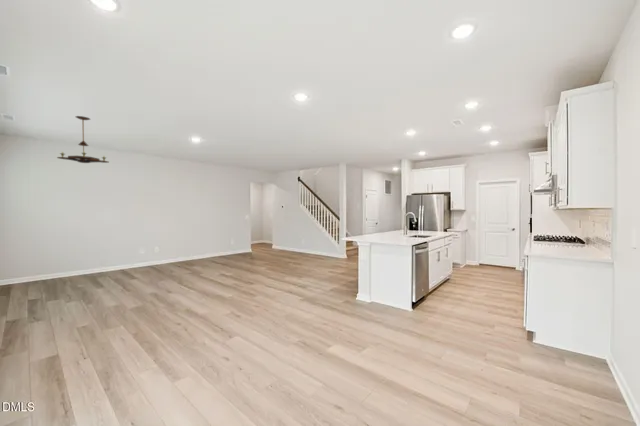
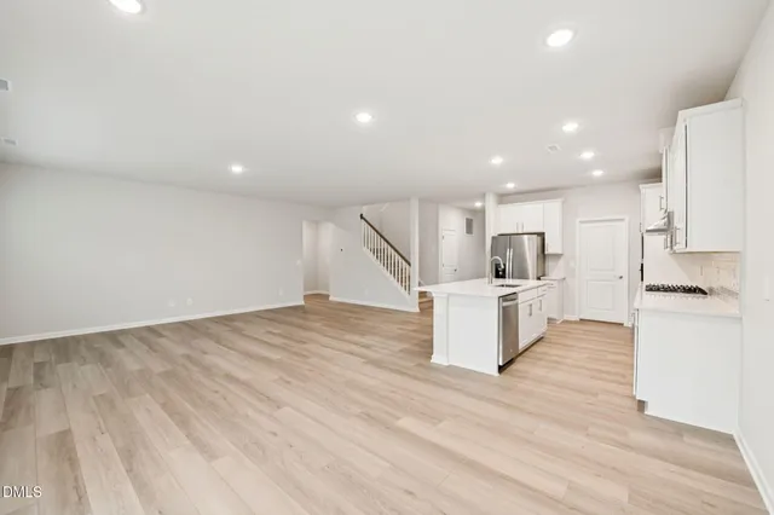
- chandelier [56,115,109,164]
